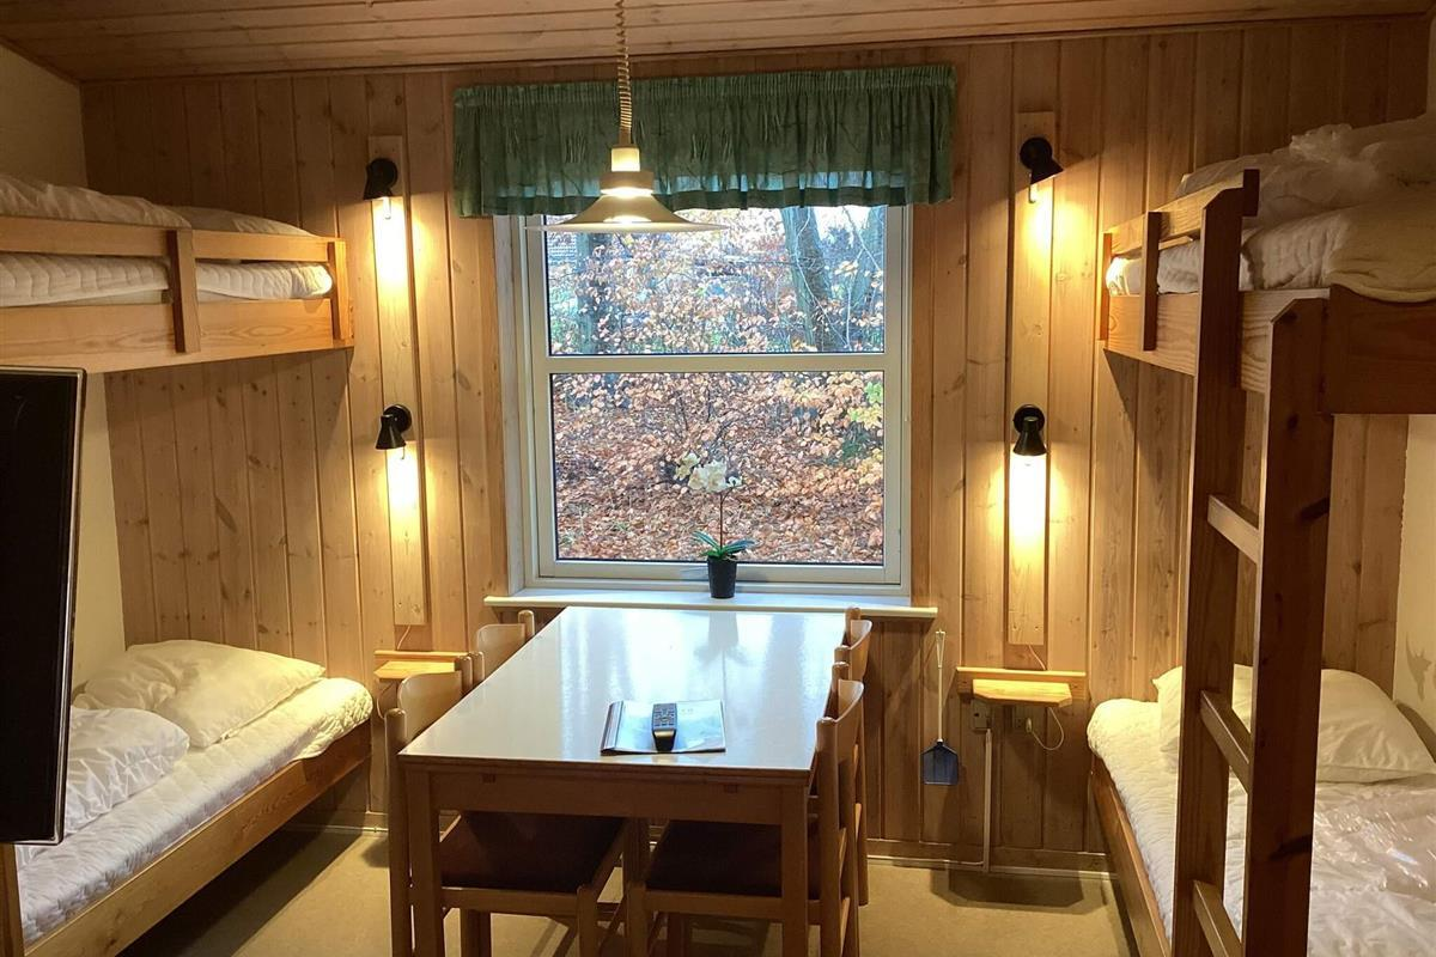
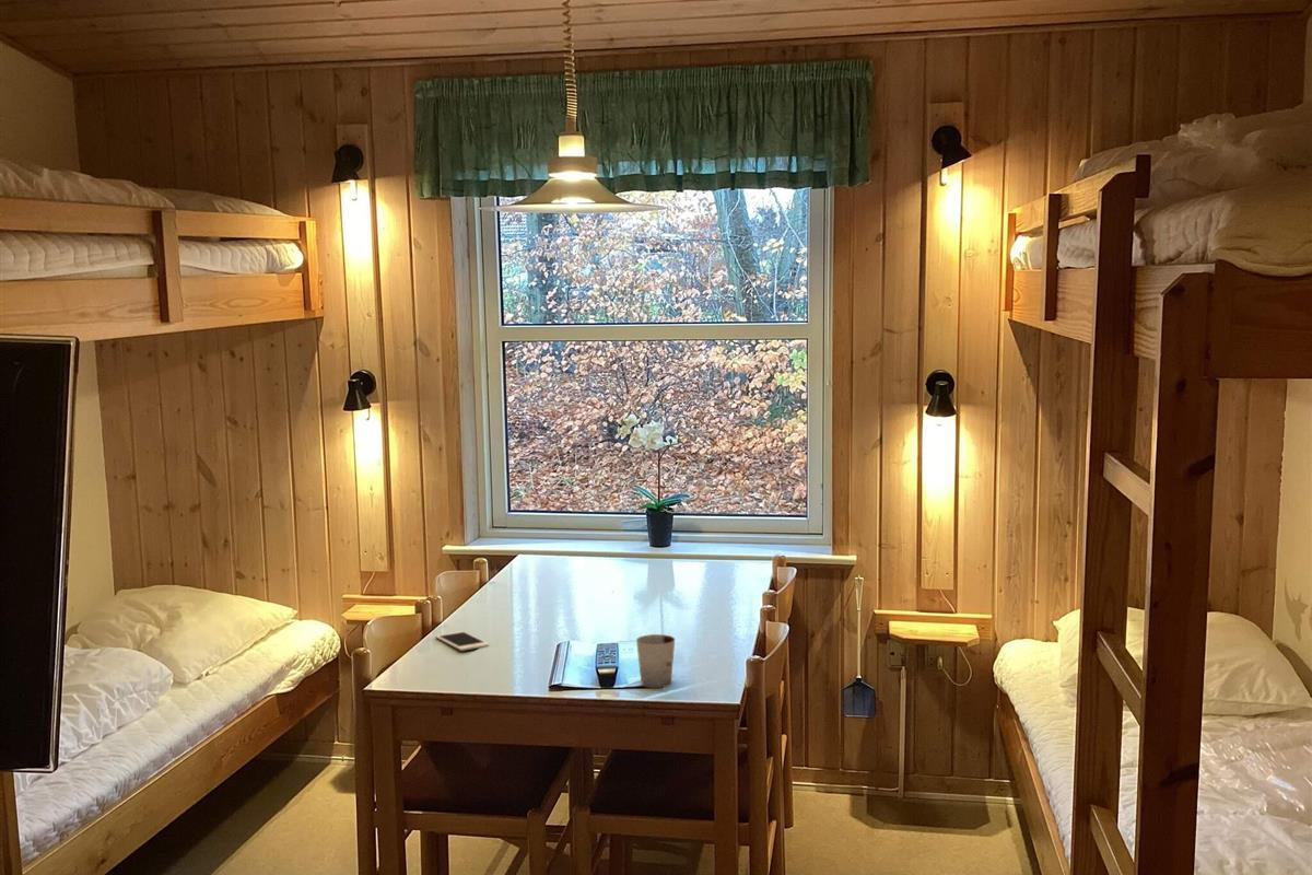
+ cell phone [434,630,490,652]
+ cup [635,633,676,689]
